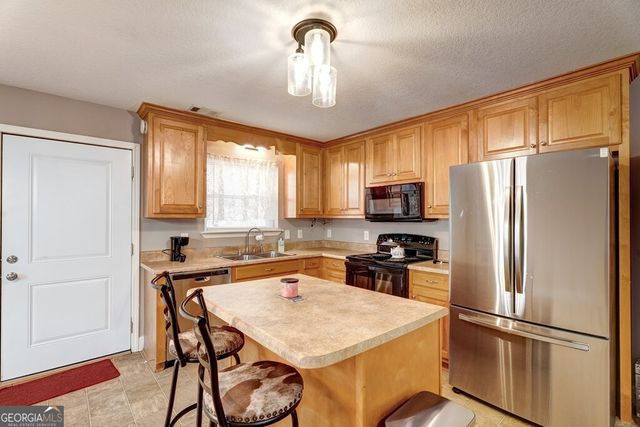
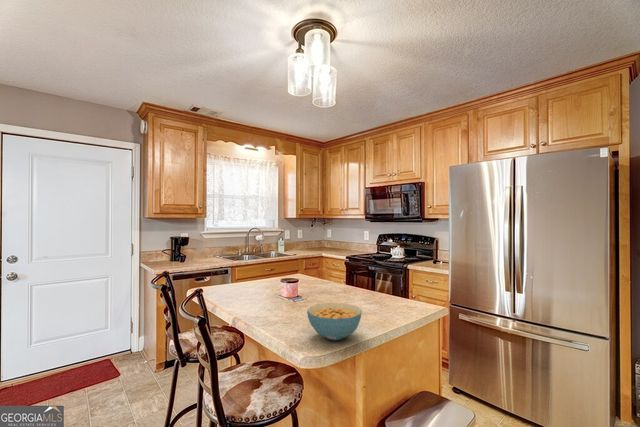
+ cereal bowl [306,302,363,341]
